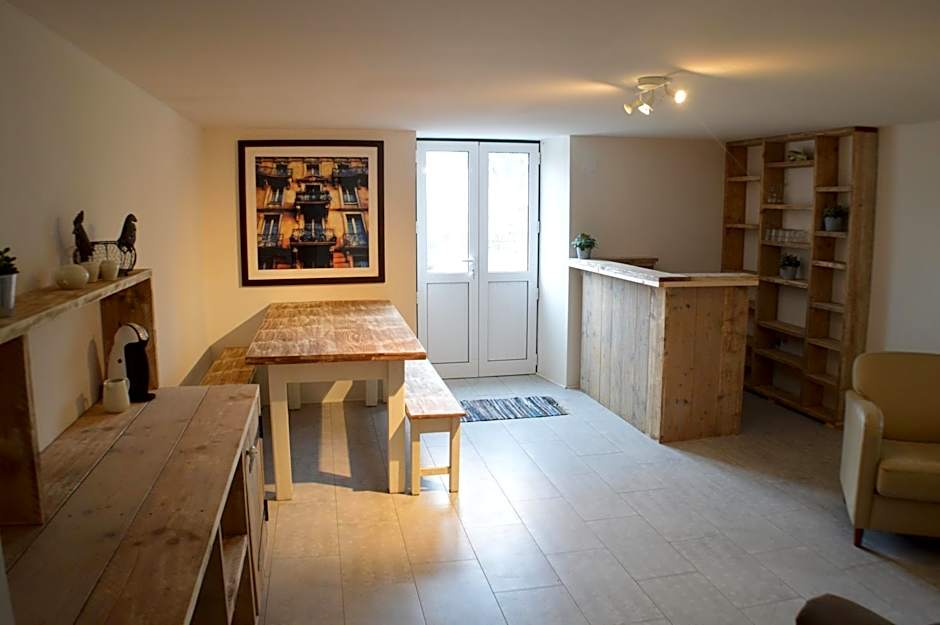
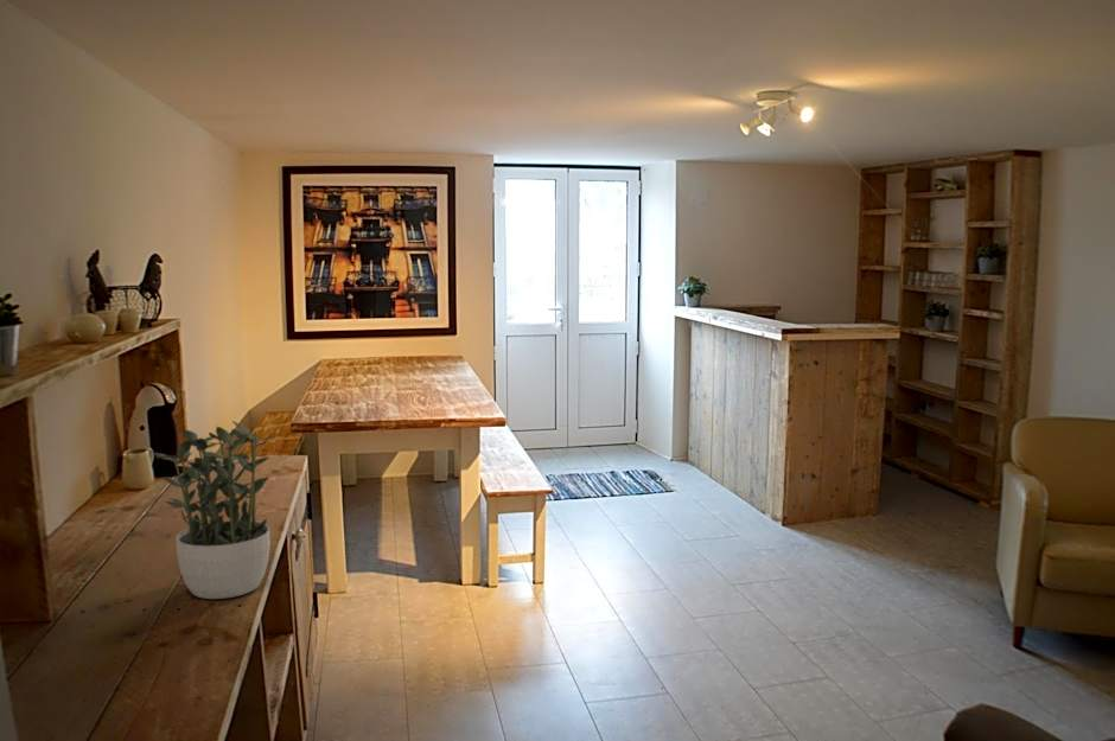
+ potted plant [152,420,281,600]
